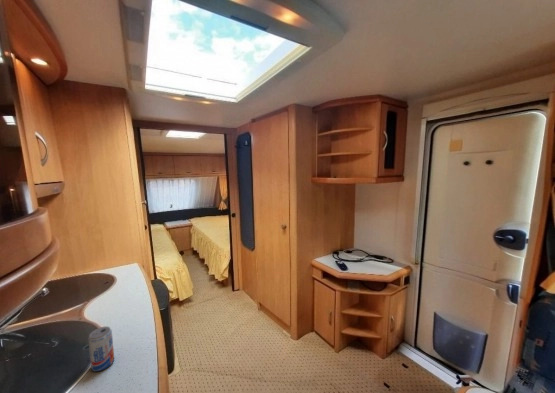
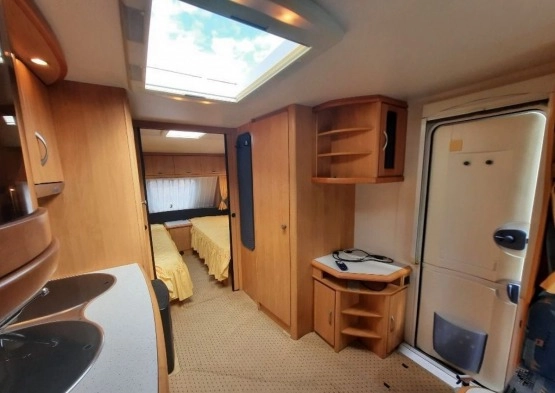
- beverage can [87,325,115,372]
